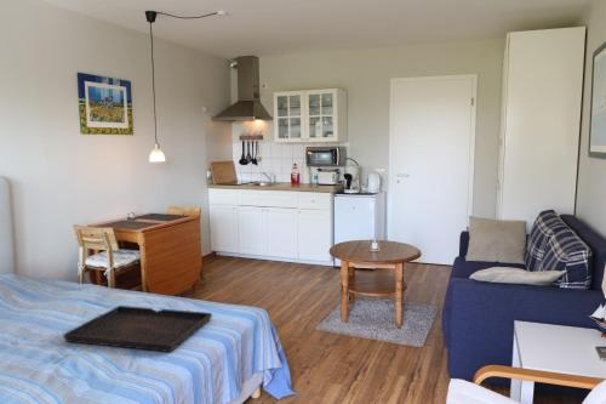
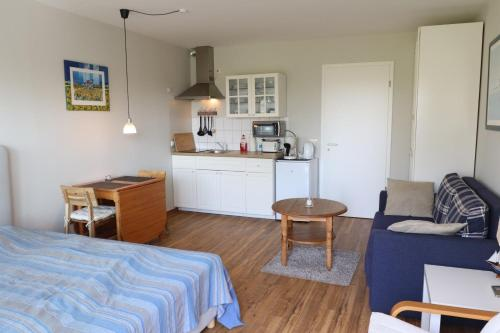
- serving tray [62,305,213,353]
